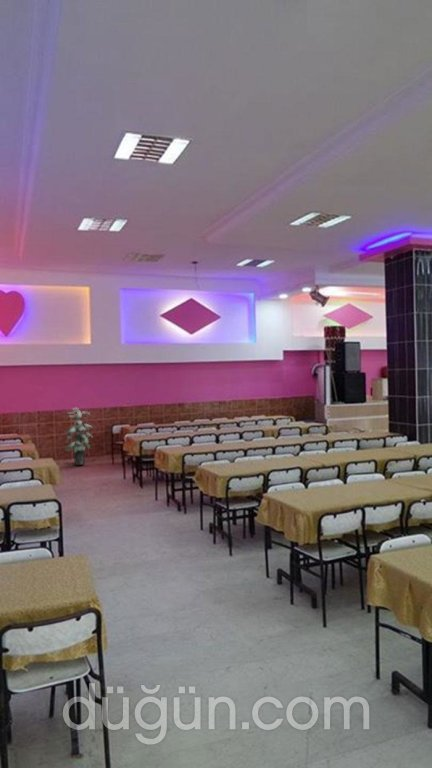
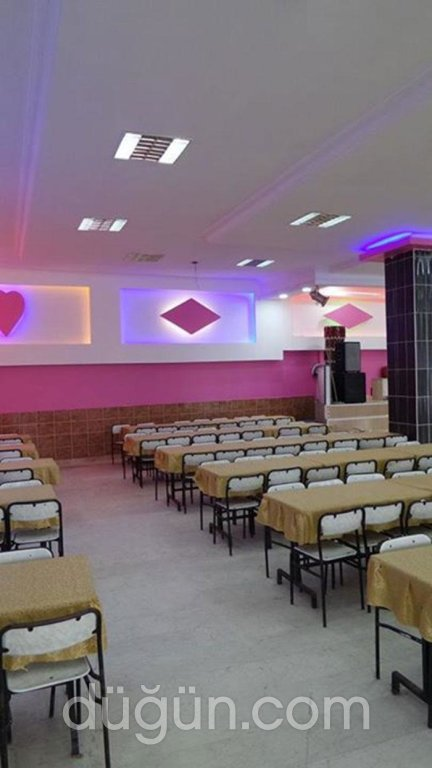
- indoor plant [63,407,94,466]
